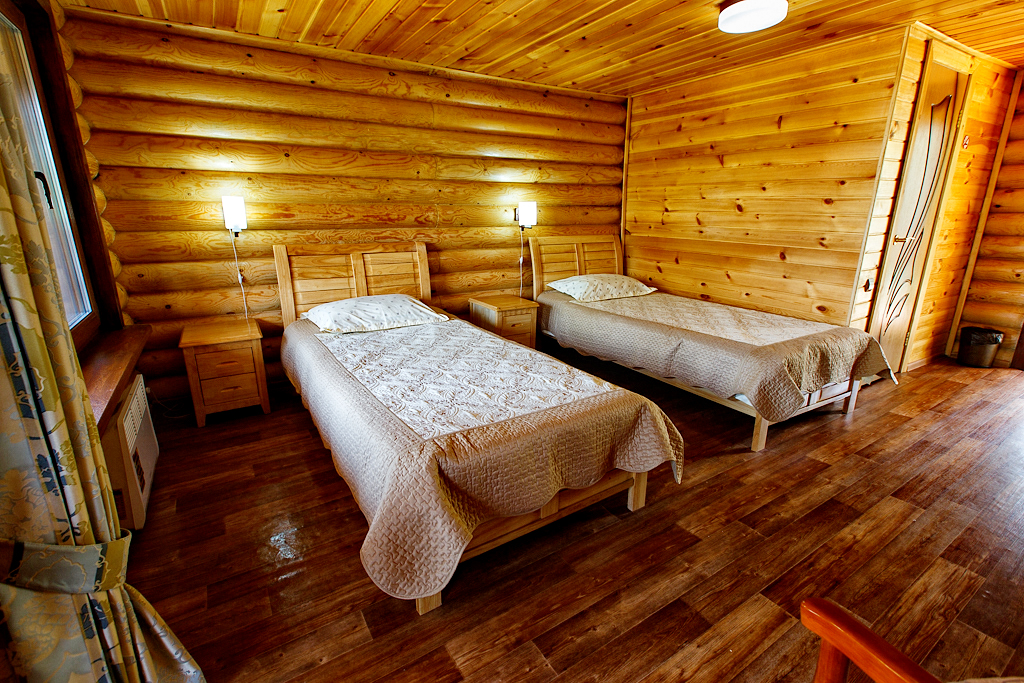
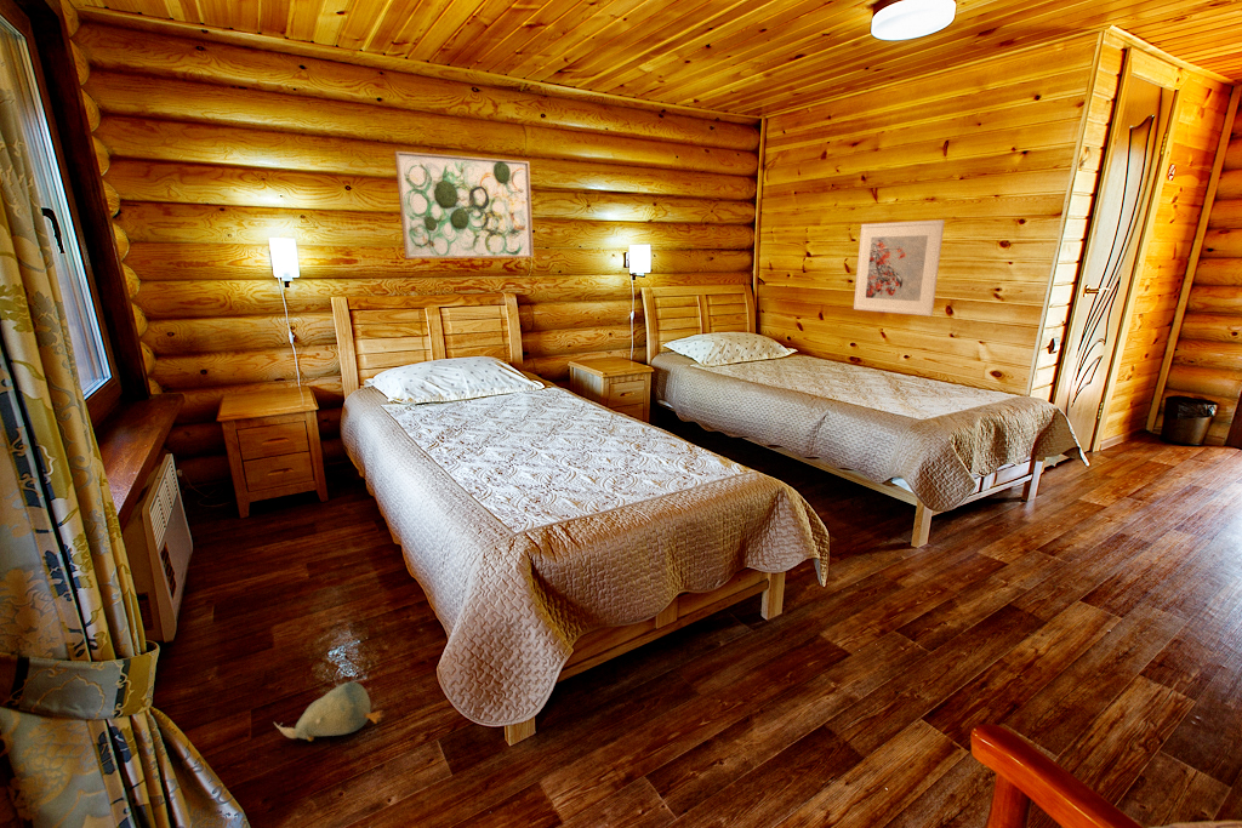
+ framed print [853,219,946,318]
+ wall art [393,150,535,259]
+ plush toy [273,681,384,742]
